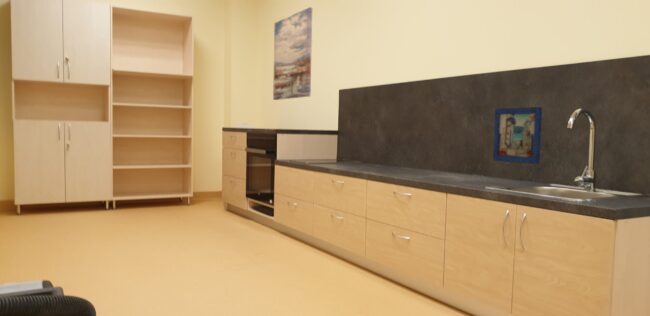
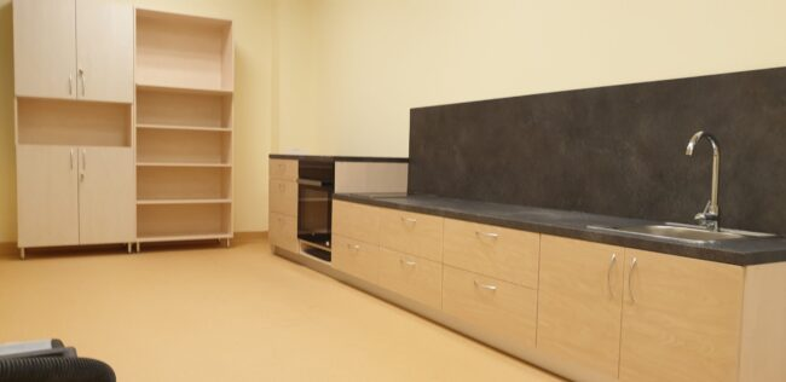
- wall art [272,6,313,101]
- decorative tile [492,106,543,165]
